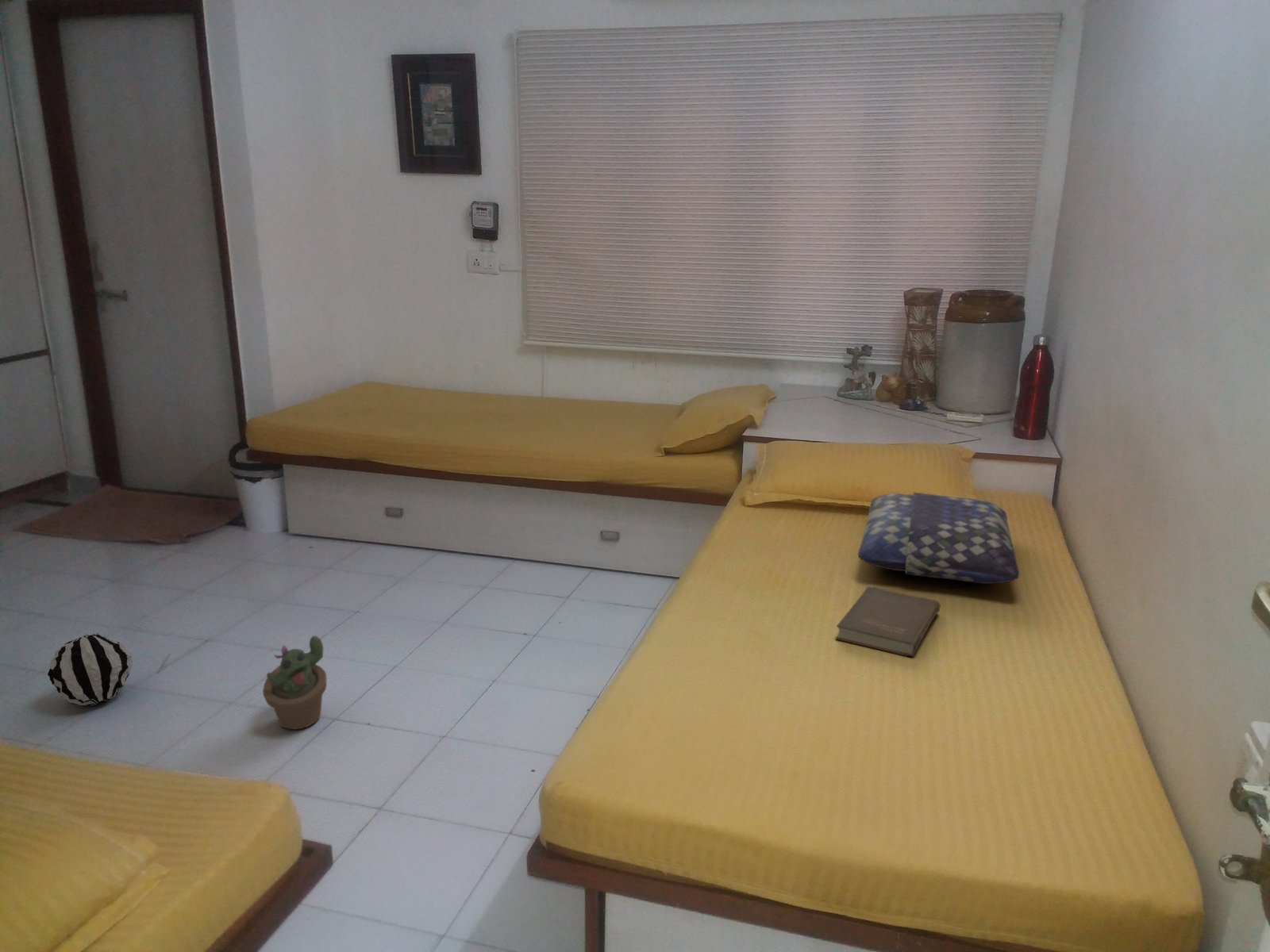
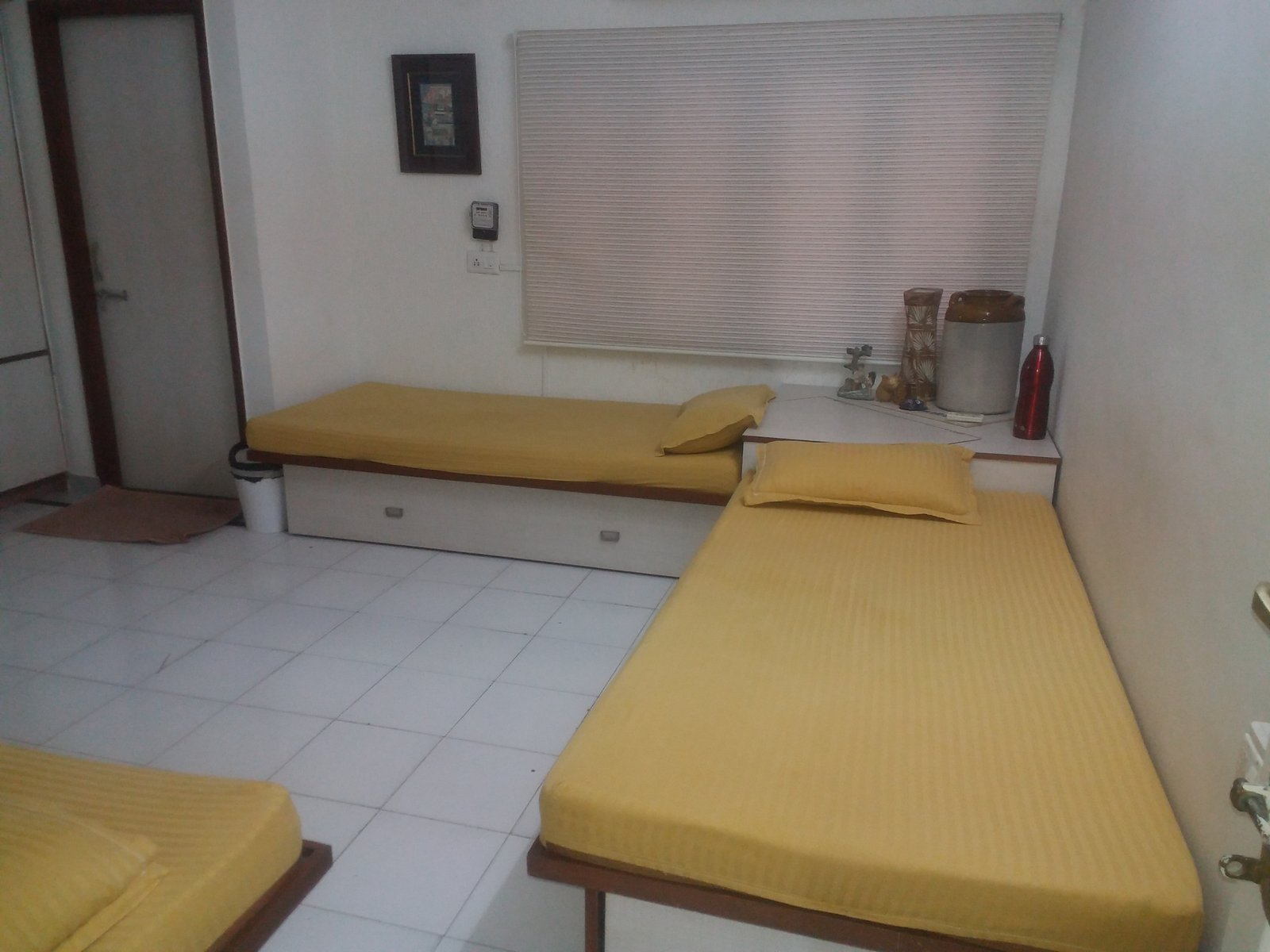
- book [835,585,941,658]
- cushion [857,492,1021,585]
- decorative ball [47,632,133,706]
- decorative plant [262,635,328,731]
